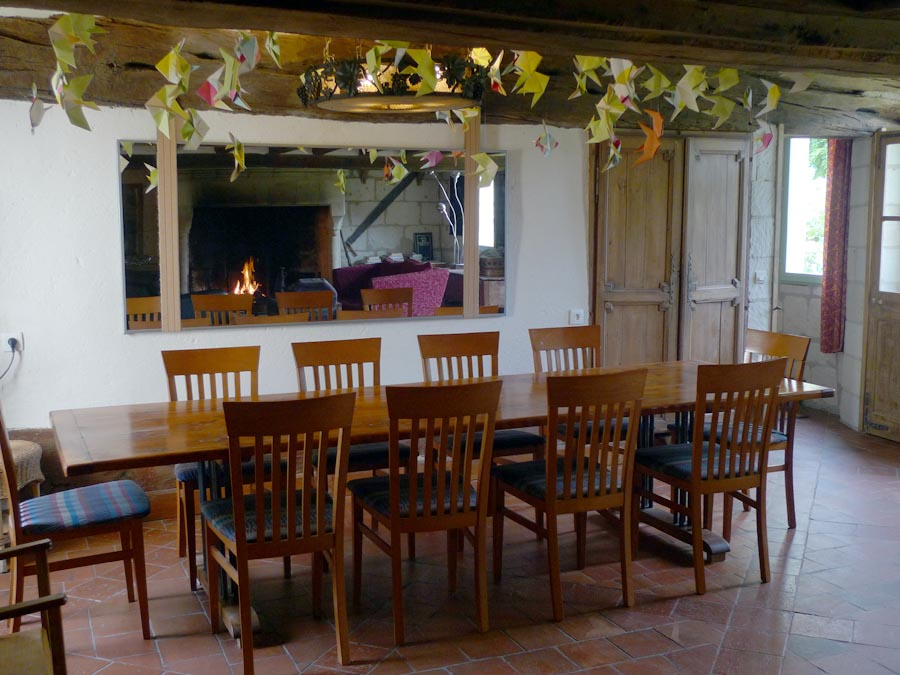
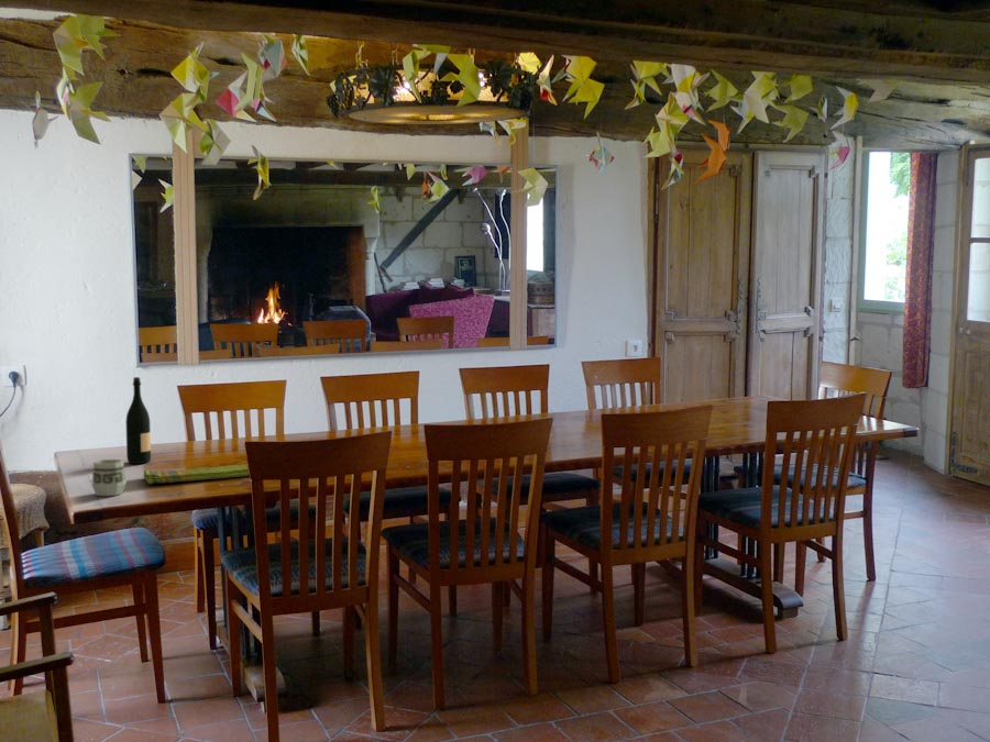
+ wine bottle [124,376,152,465]
+ cup [91,458,128,497]
+ dish towel [143,464,251,485]
